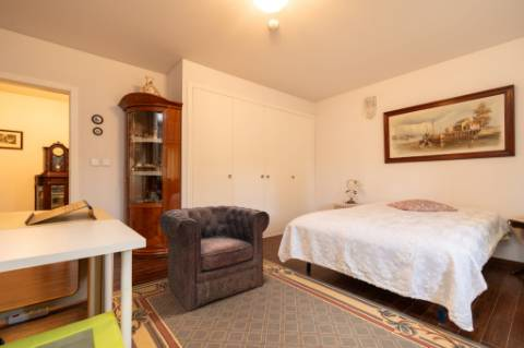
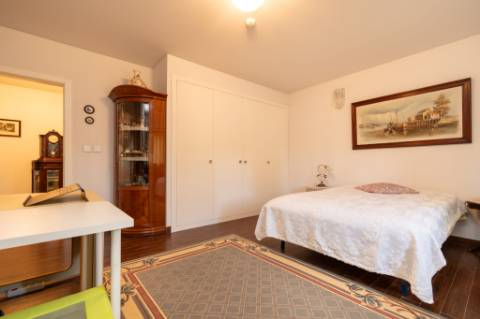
- armchair [158,204,271,312]
